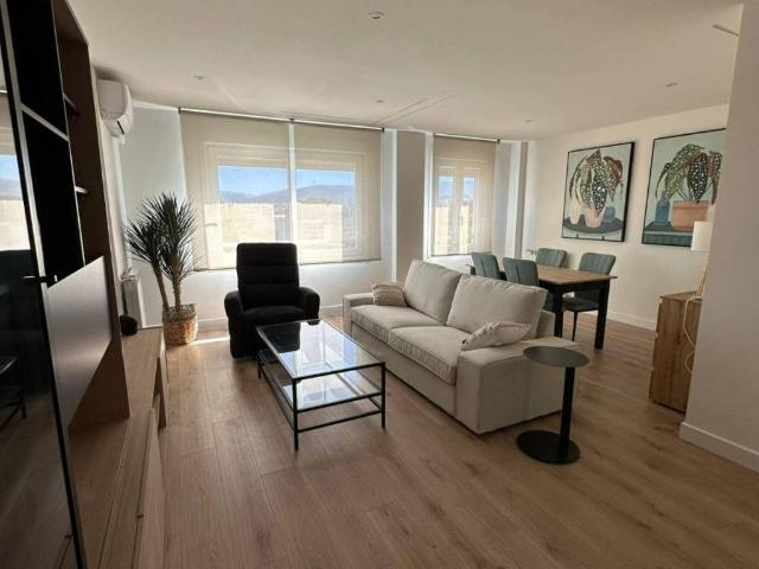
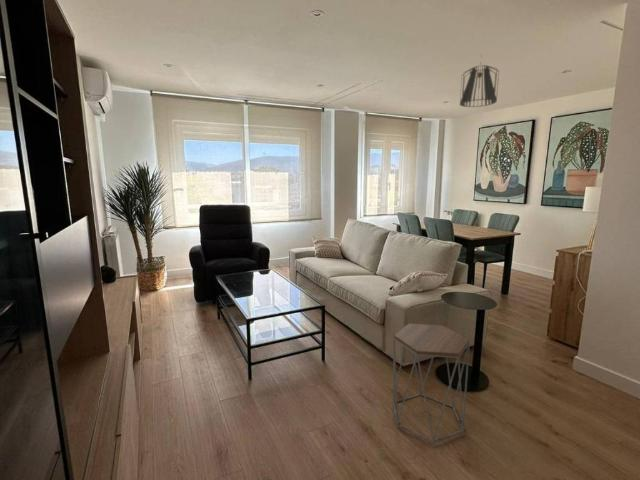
+ side table [392,323,471,443]
+ pendant light [459,53,500,108]
